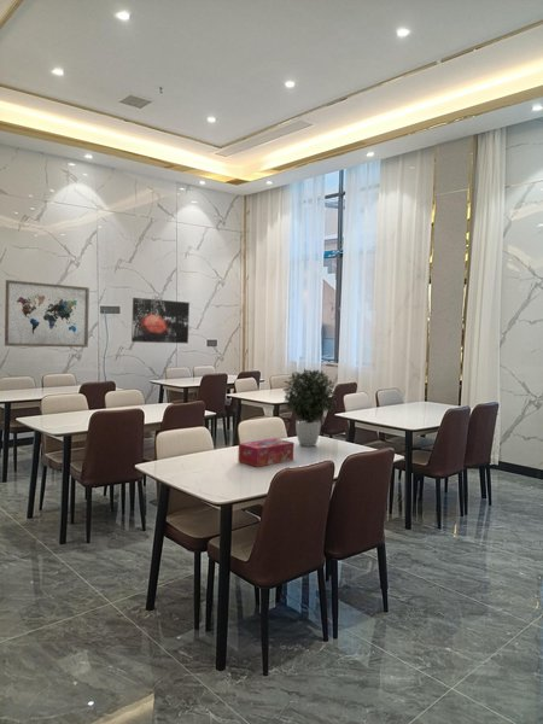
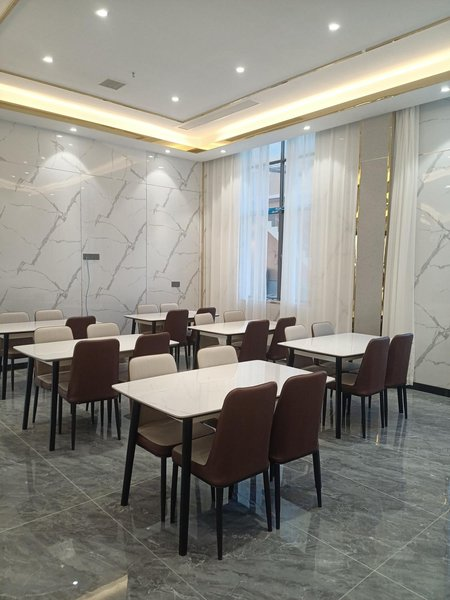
- potted plant [282,368,337,448]
- wall art [130,297,191,344]
- wall art [4,279,91,349]
- tissue box [237,437,294,468]
